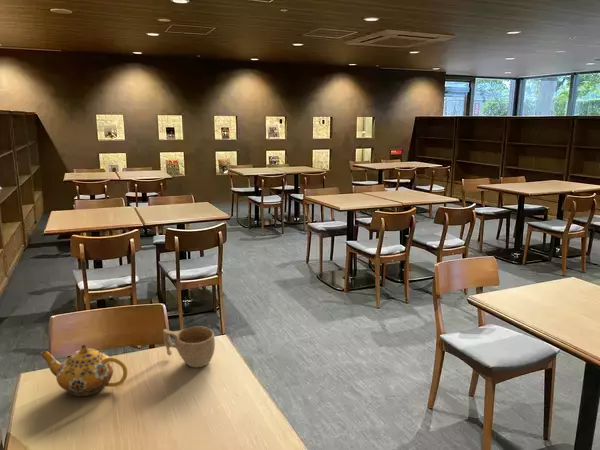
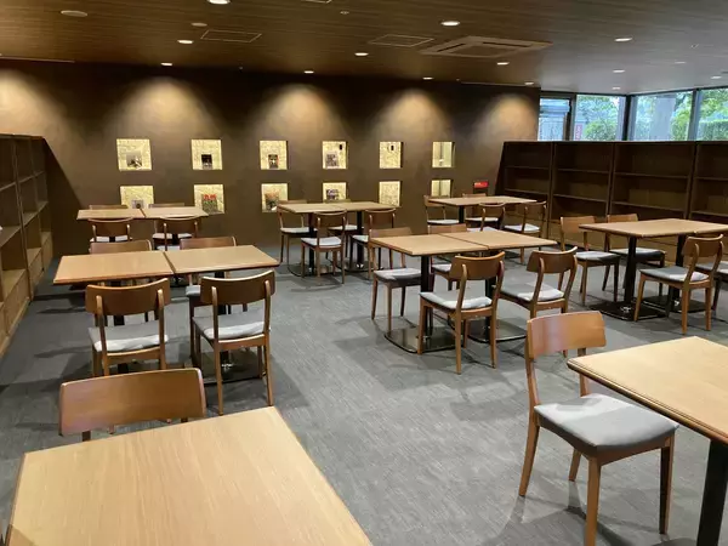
- teapot [39,344,128,397]
- cup [162,325,216,369]
